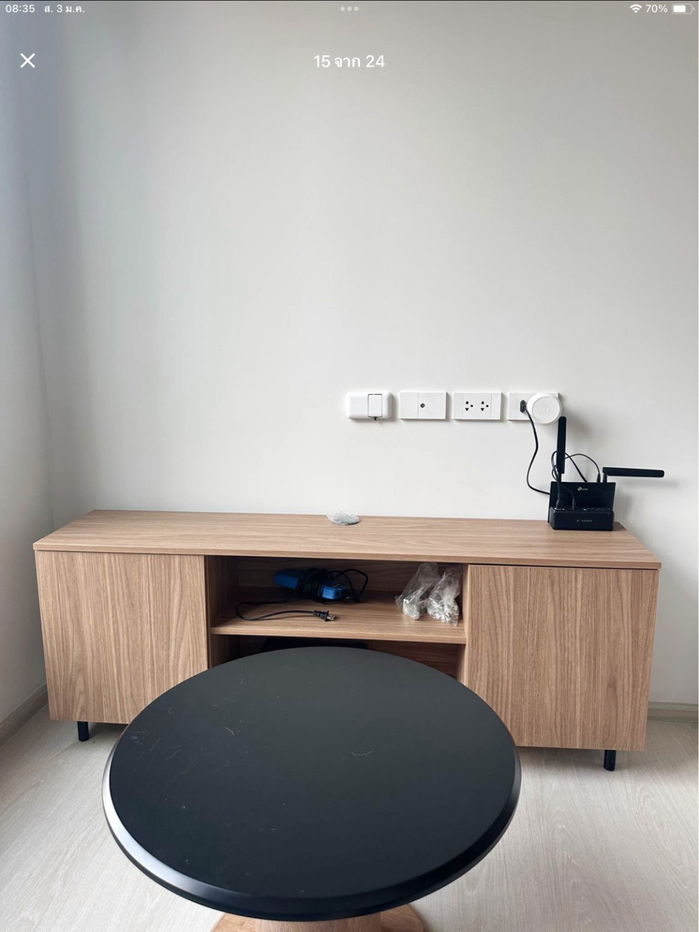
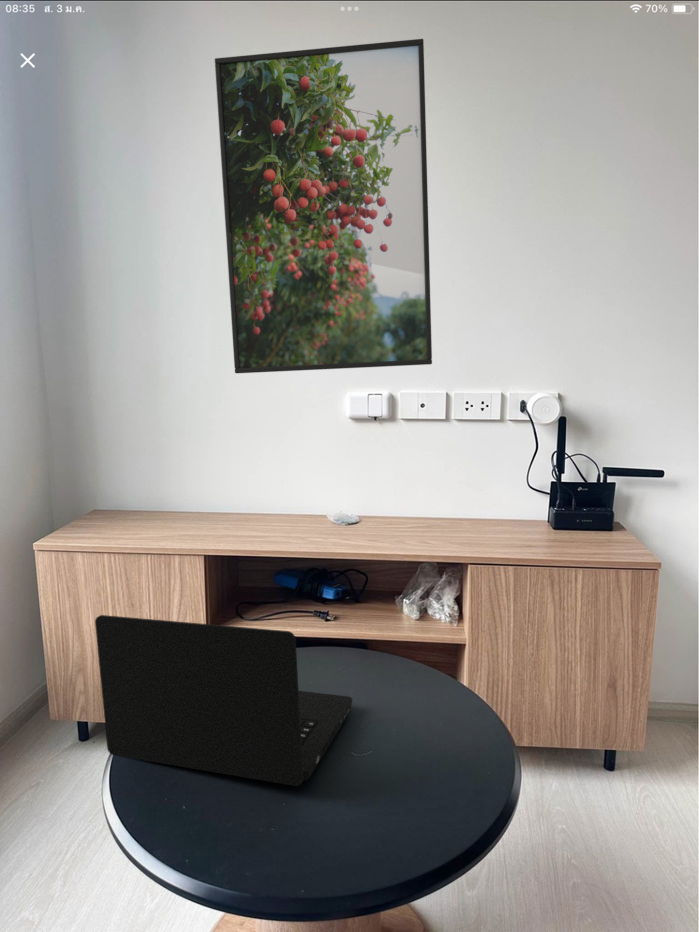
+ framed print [214,38,433,374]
+ laptop [94,614,353,787]
